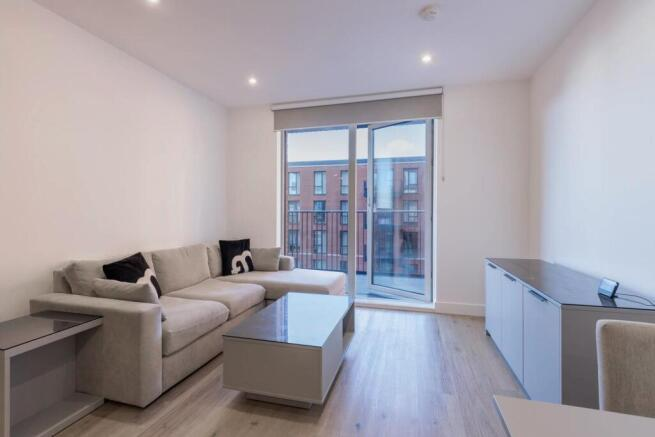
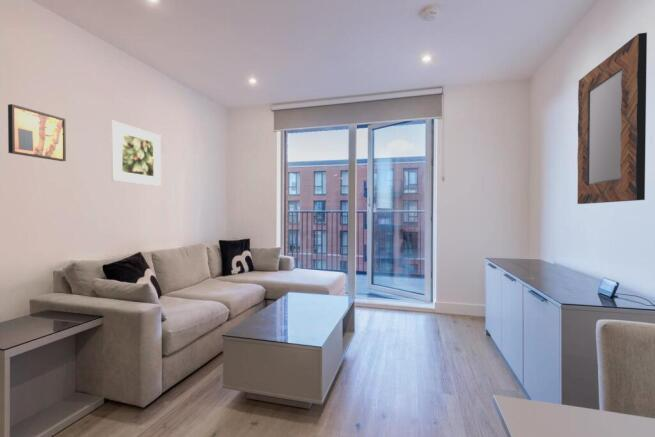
+ home mirror [576,32,648,205]
+ wall art [7,103,67,162]
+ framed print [110,120,162,187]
